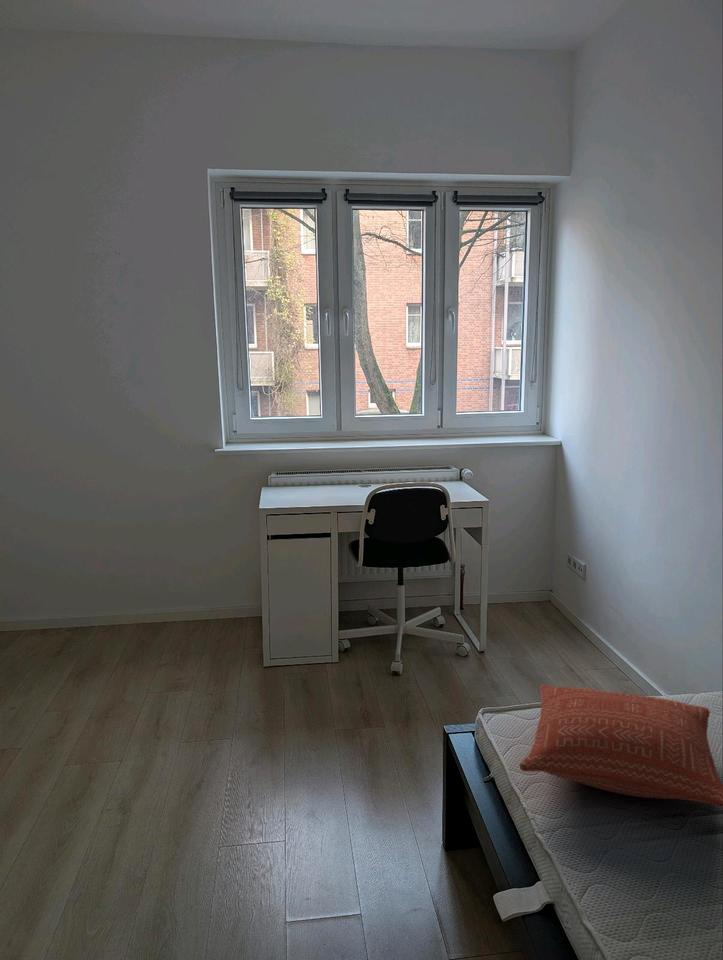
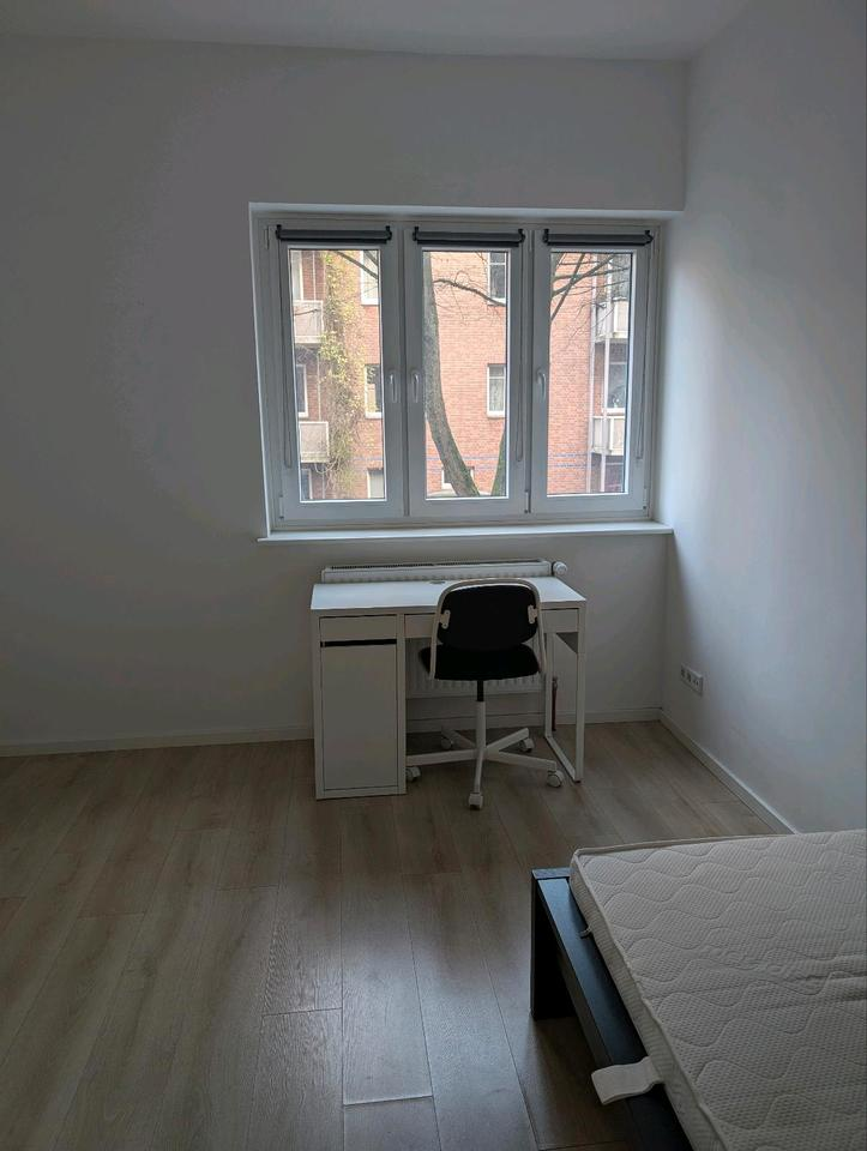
- pillow [518,684,723,808]
